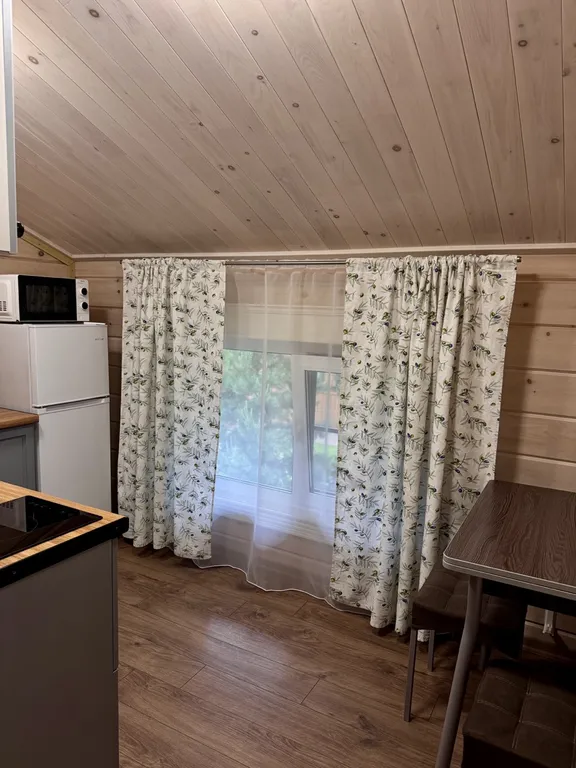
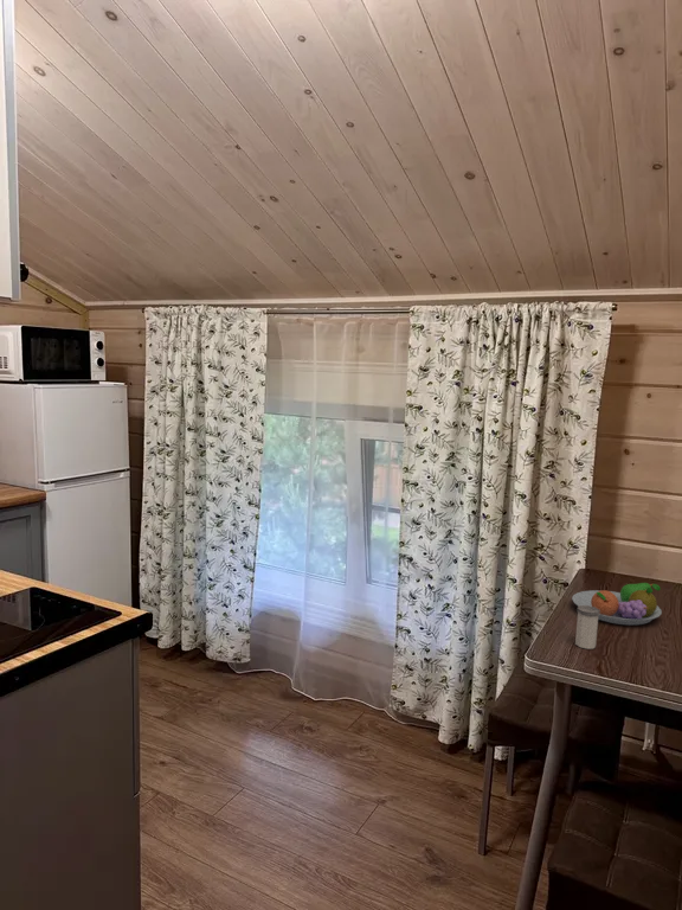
+ fruit bowl [571,582,663,626]
+ salt shaker [574,605,600,651]
